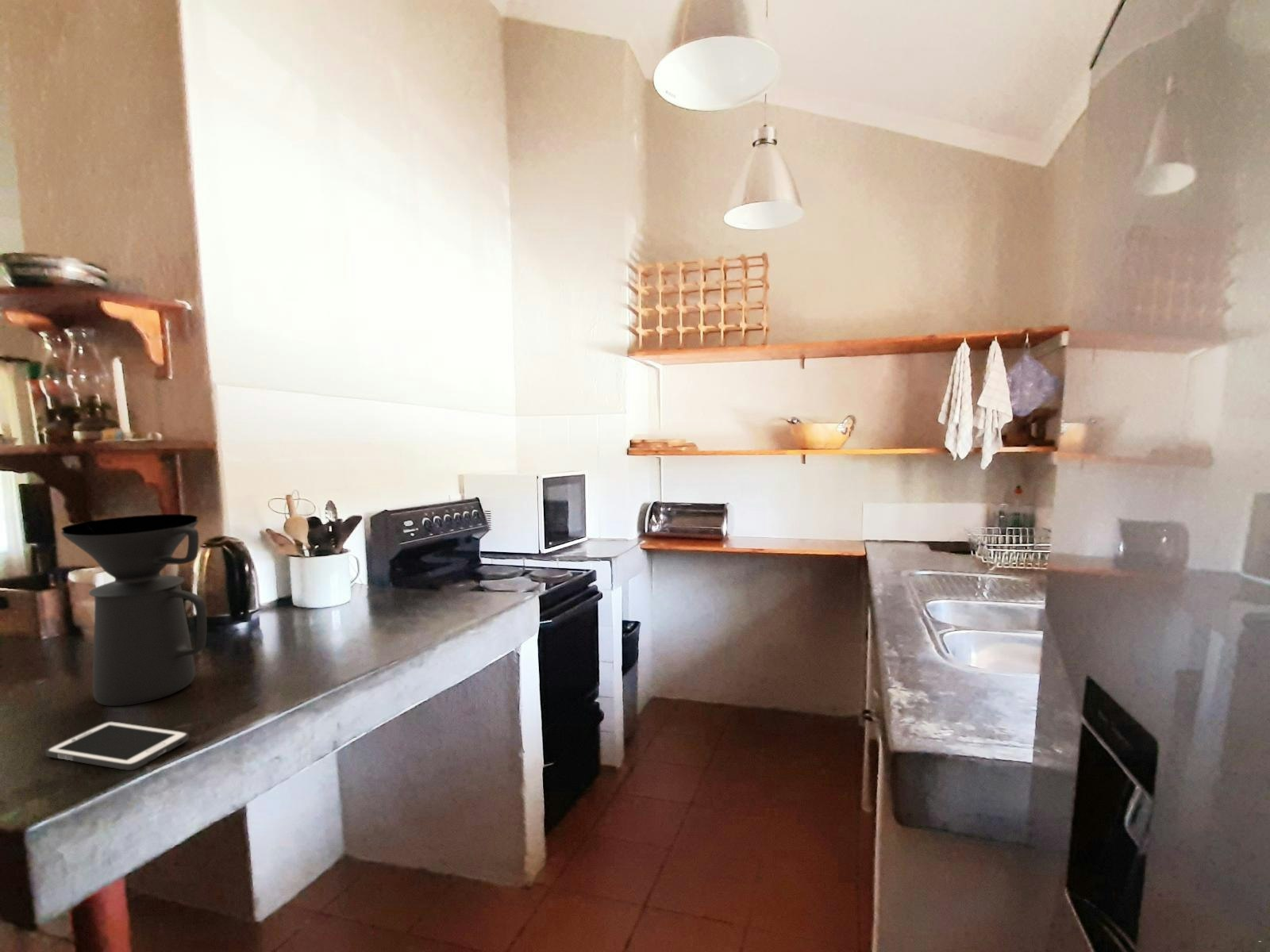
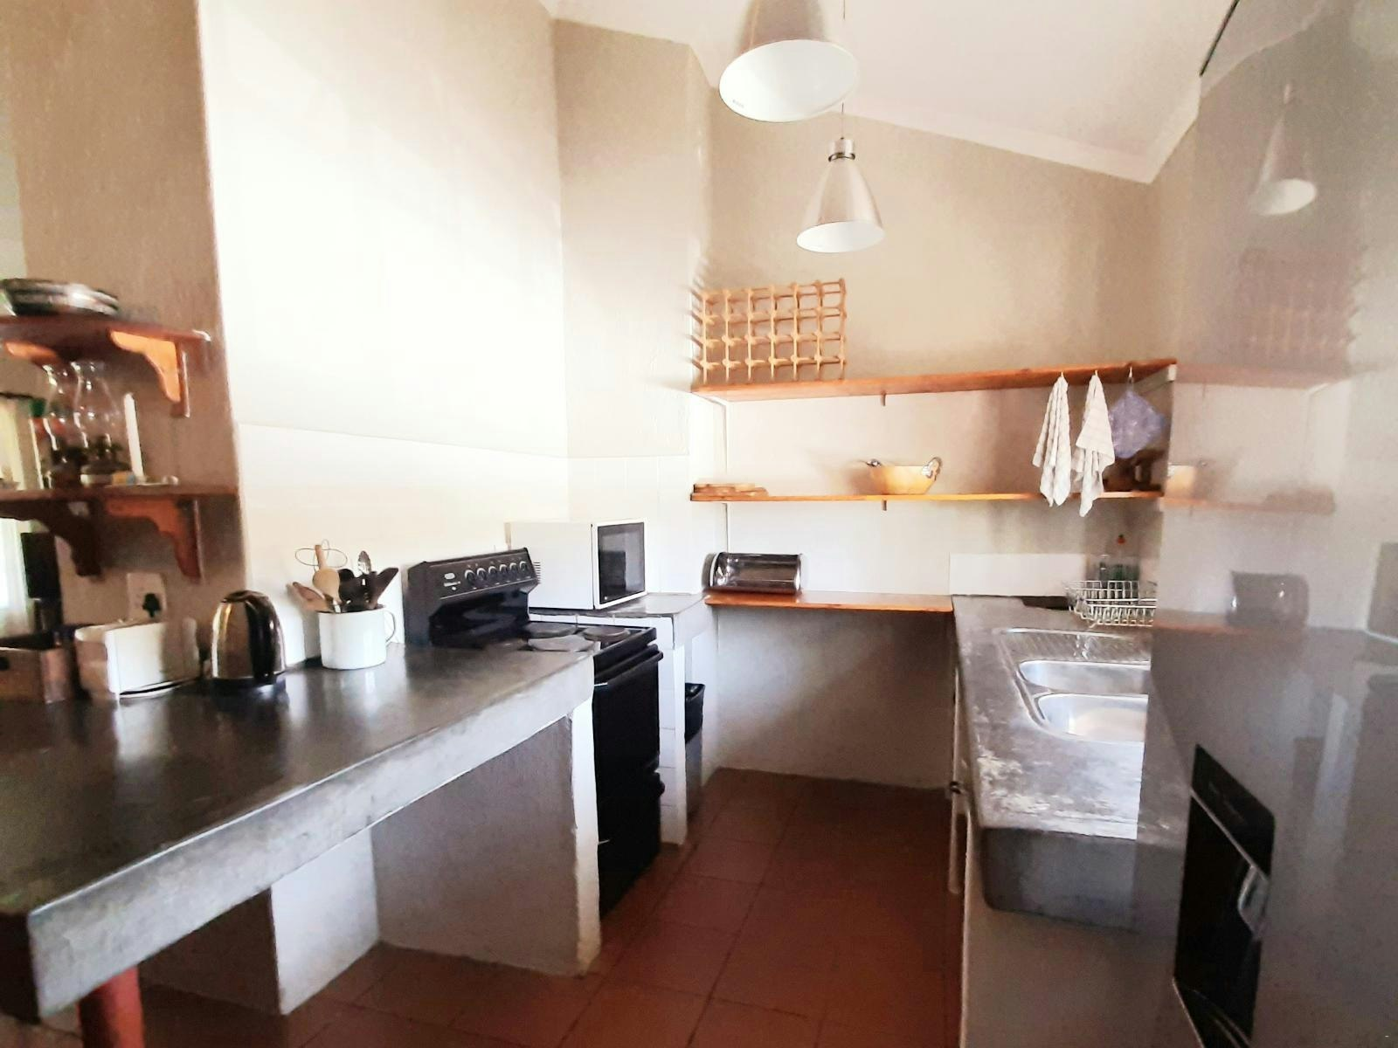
- cell phone [45,720,190,771]
- coffee maker [60,513,207,707]
